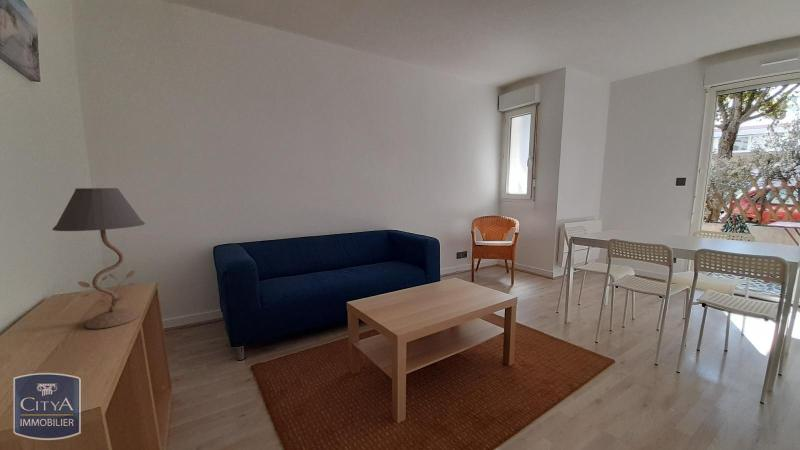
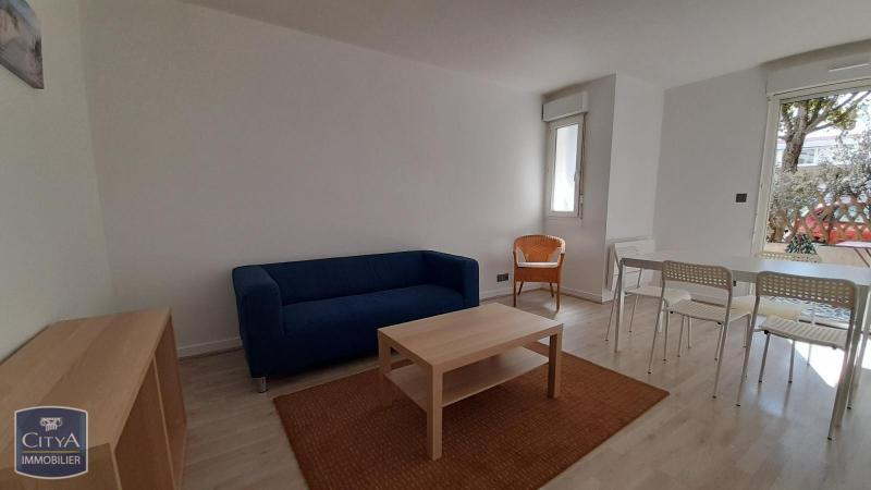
- table lamp [51,187,146,330]
